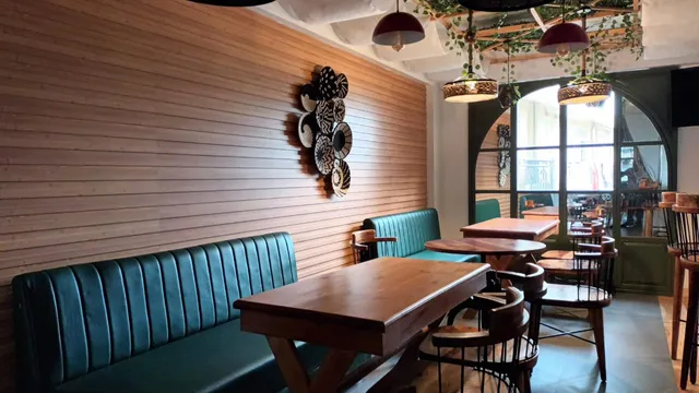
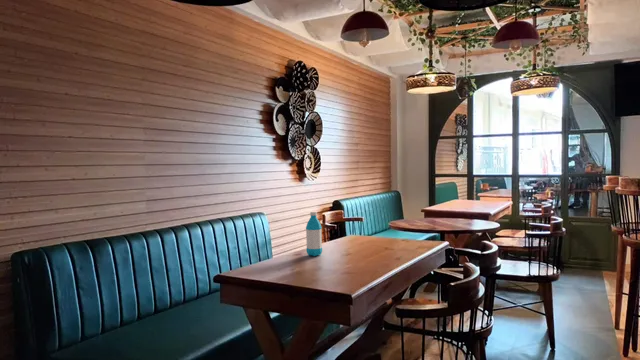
+ water bottle [305,211,323,257]
